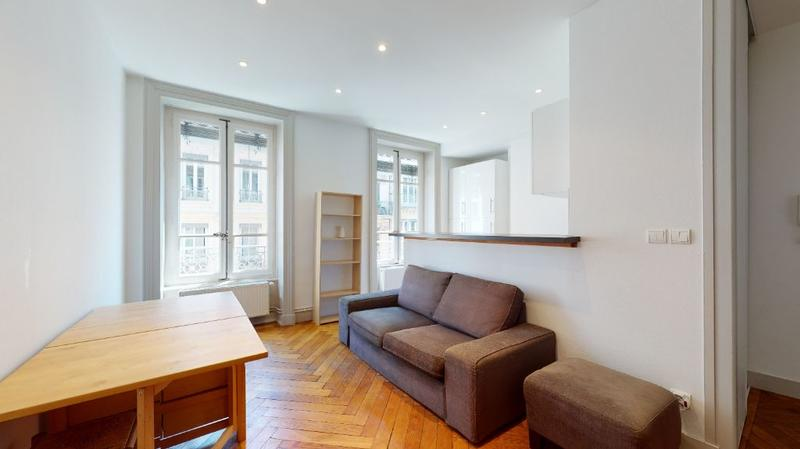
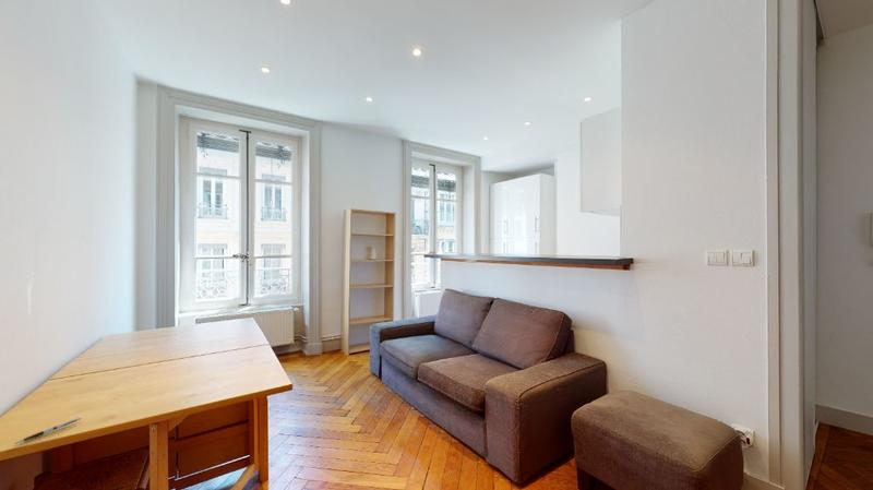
+ pen [13,417,82,445]
